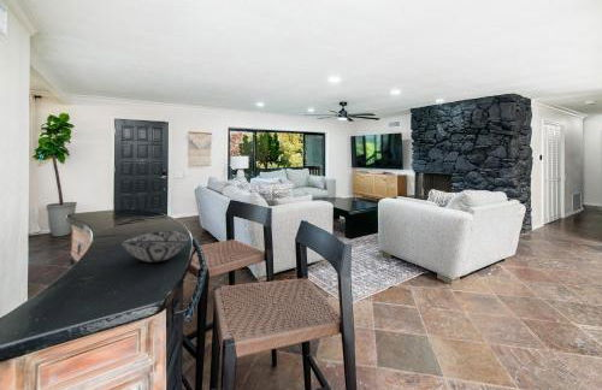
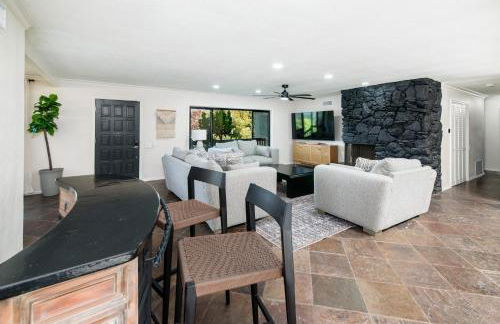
- decorative bowl [120,230,190,264]
